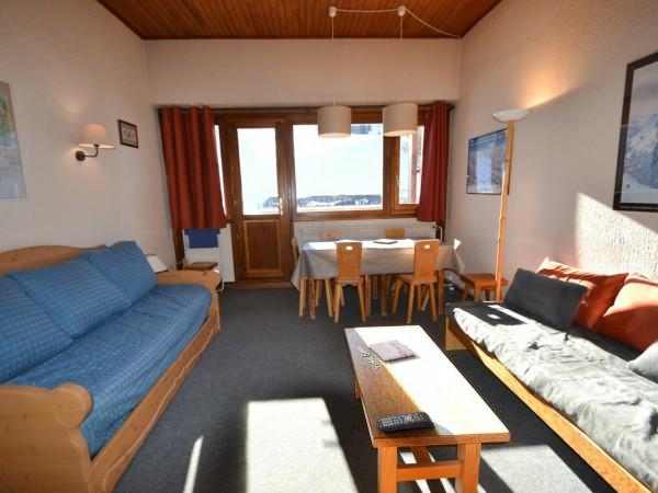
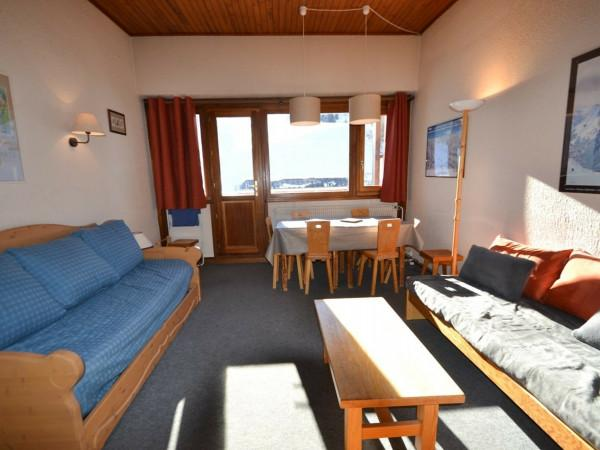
- magazine [356,339,417,371]
- remote control [375,411,436,434]
